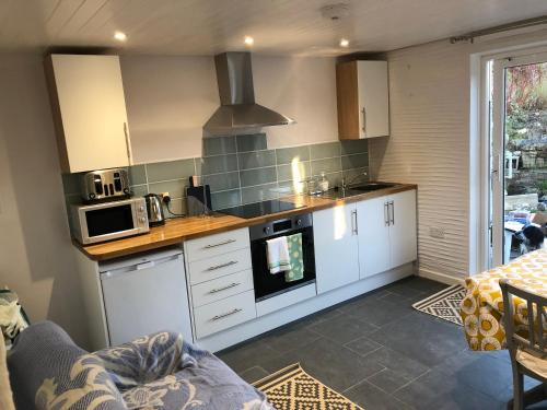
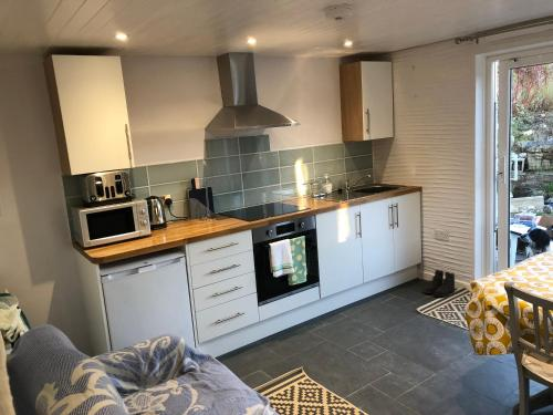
+ boots [422,269,456,298]
